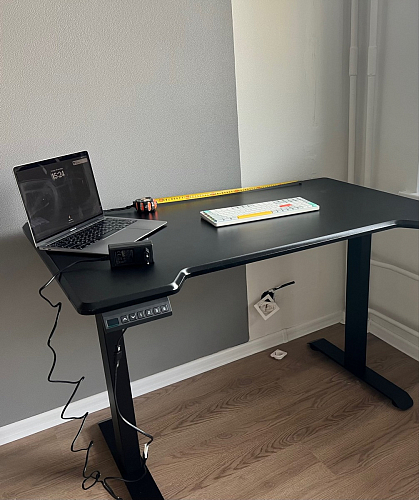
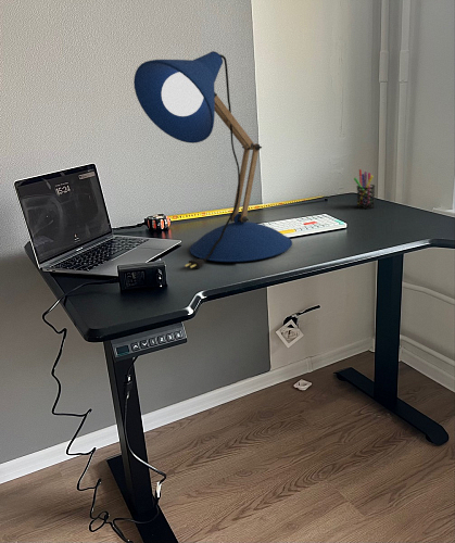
+ desk lamp [132,50,293,269]
+ pen holder [353,168,376,210]
